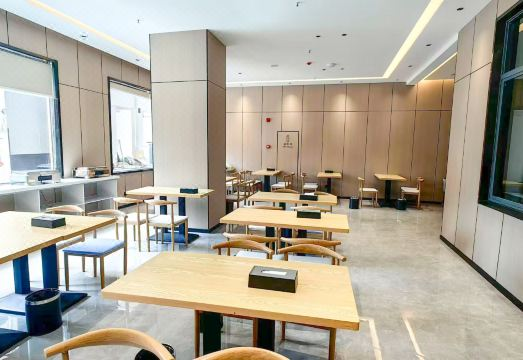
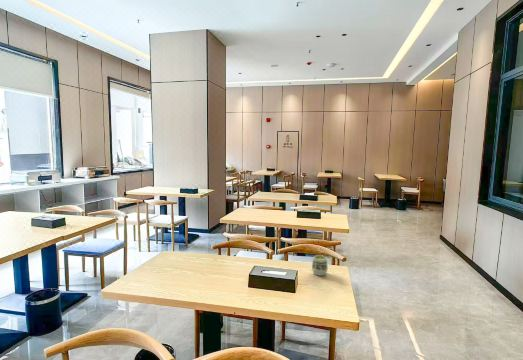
+ cup [311,255,329,277]
